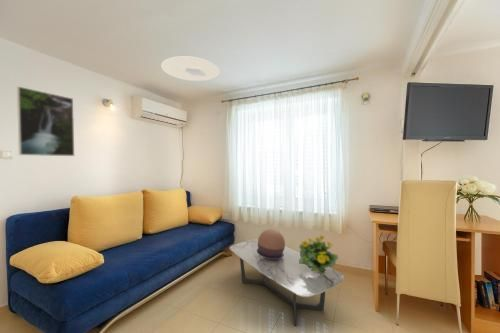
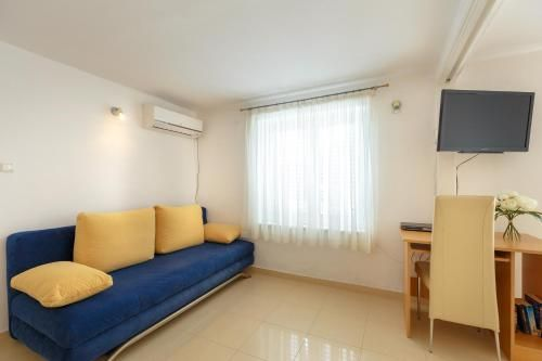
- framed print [16,85,75,157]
- ceiling light [160,55,221,82]
- coffee table [229,238,345,327]
- decorative bowl [257,228,286,259]
- flowering plant [298,234,339,273]
